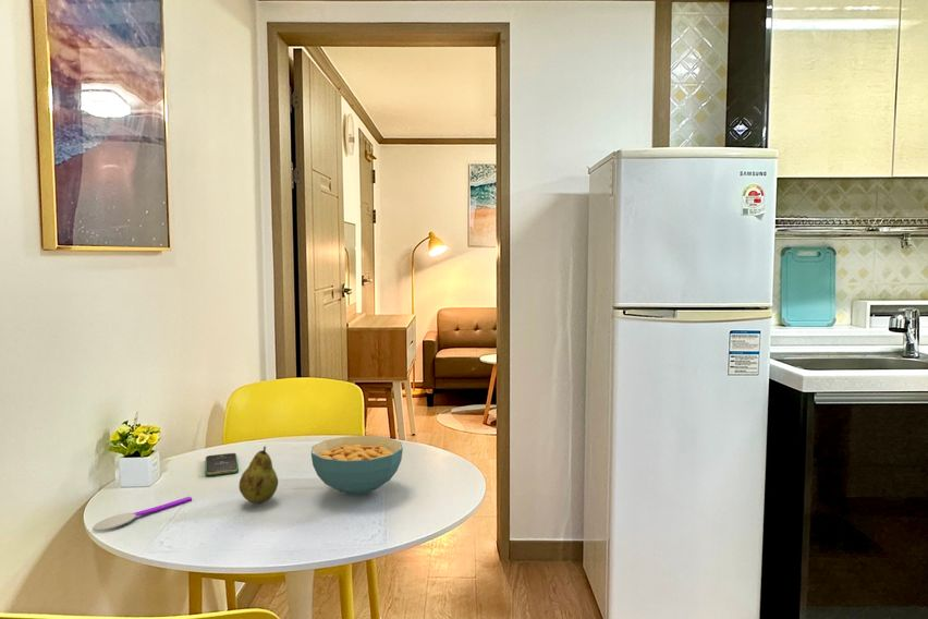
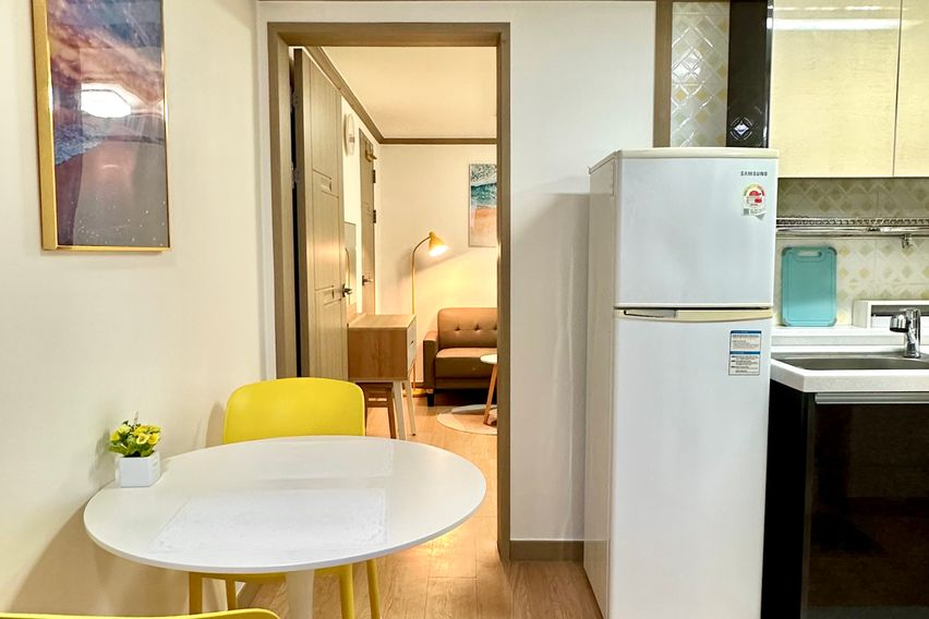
- smartphone [204,452,240,476]
- spoon [91,496,193,532]
- fruit [239,446,279,505]
- cereal bowl [310,435,404,497]
